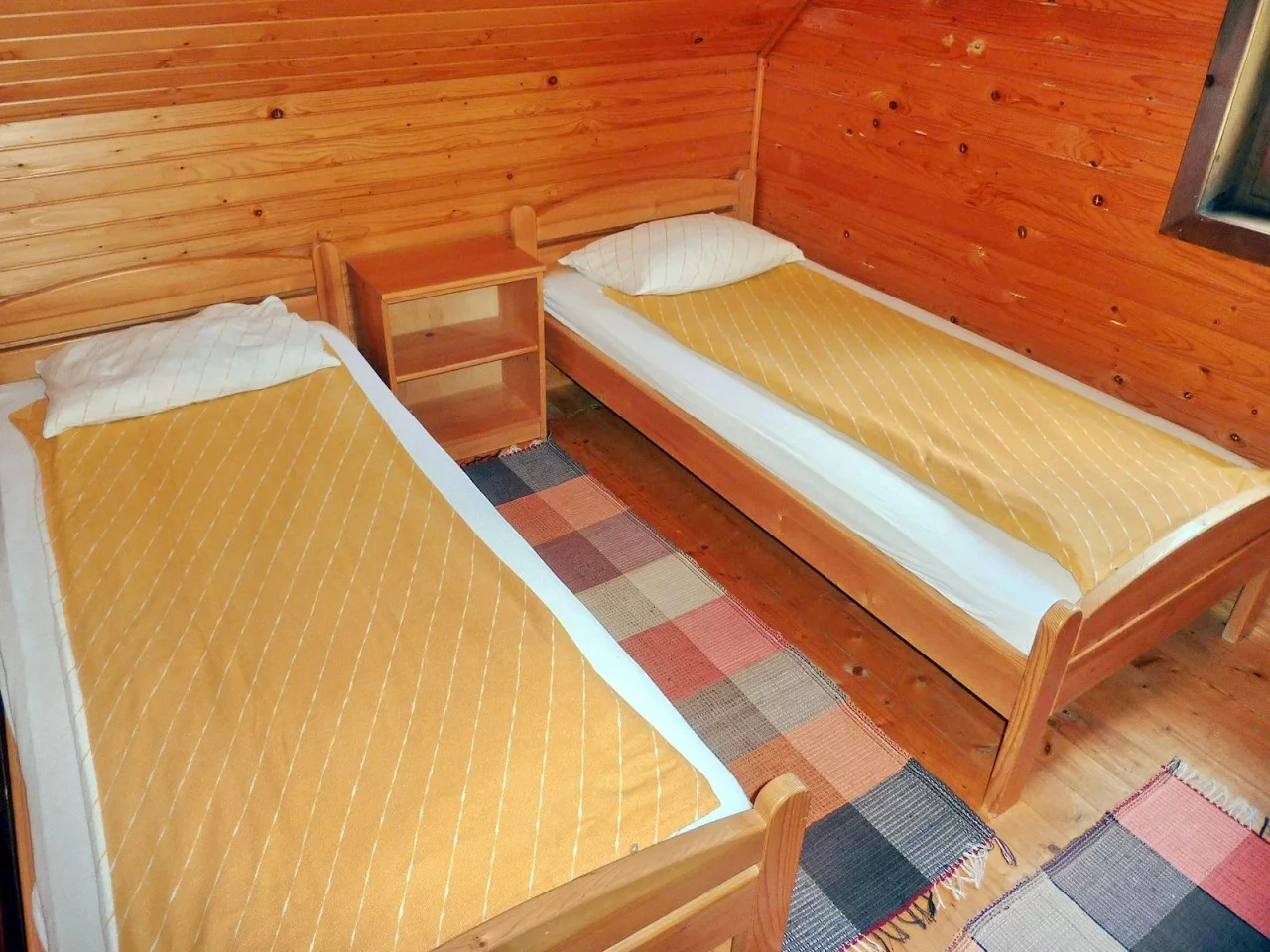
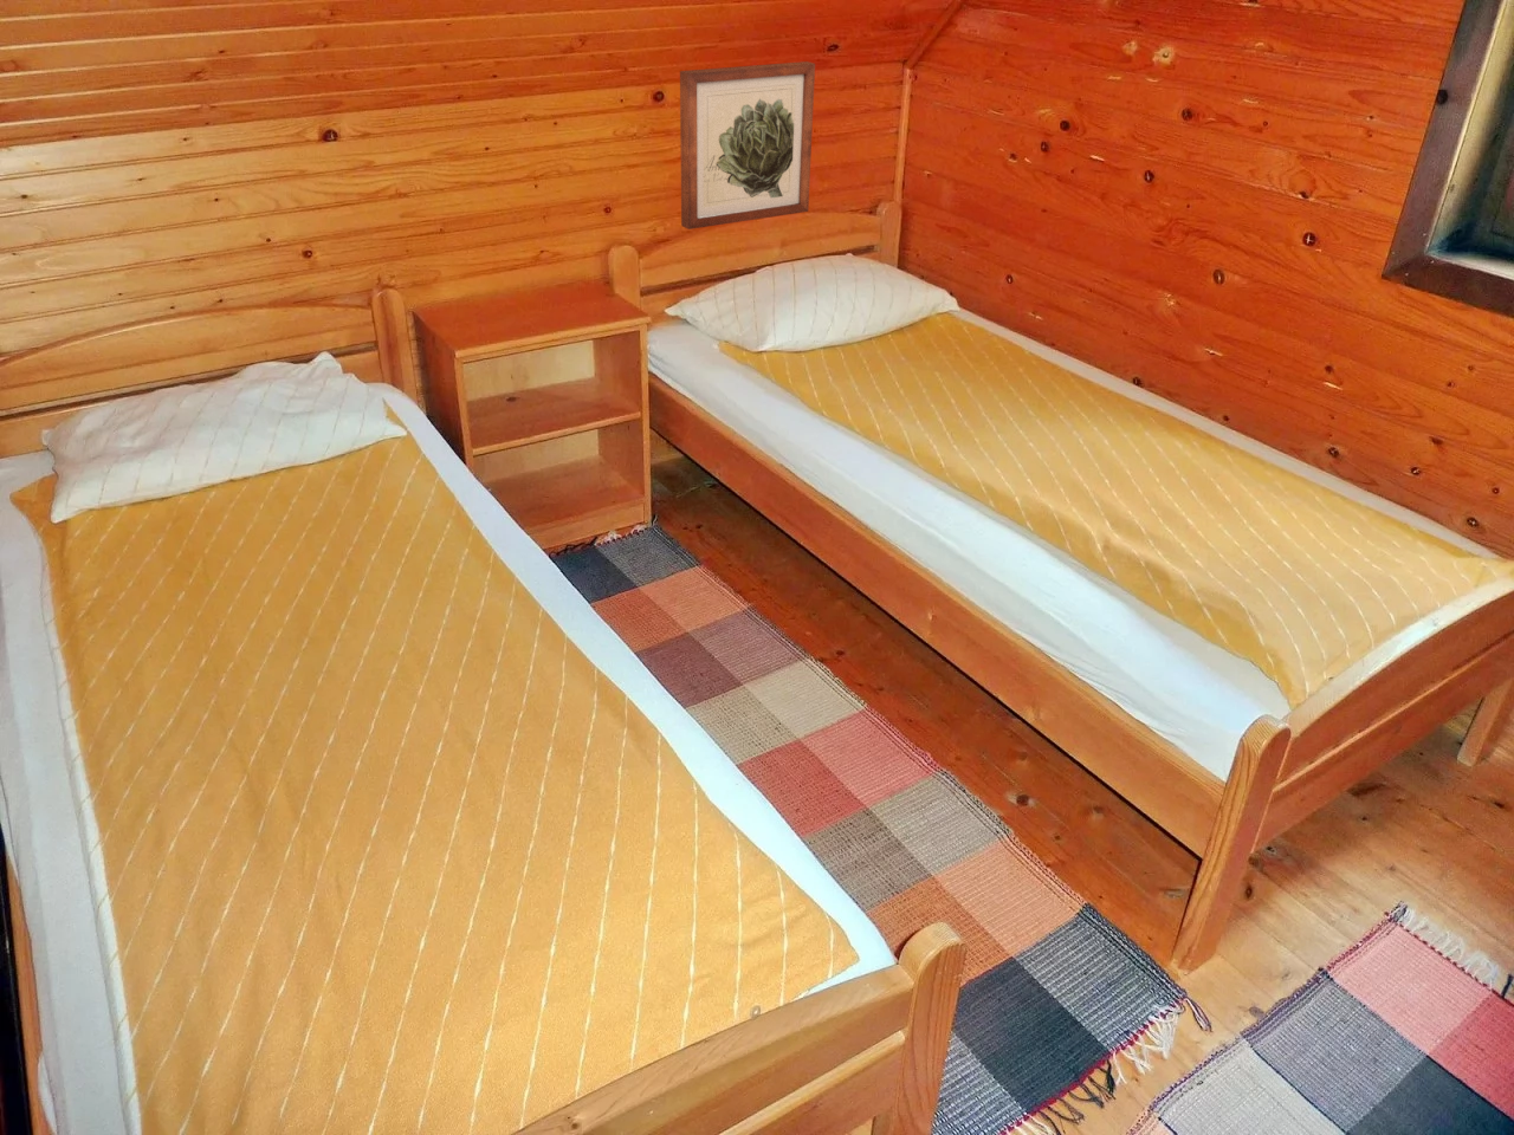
+ wall art [680,61,817,230]
